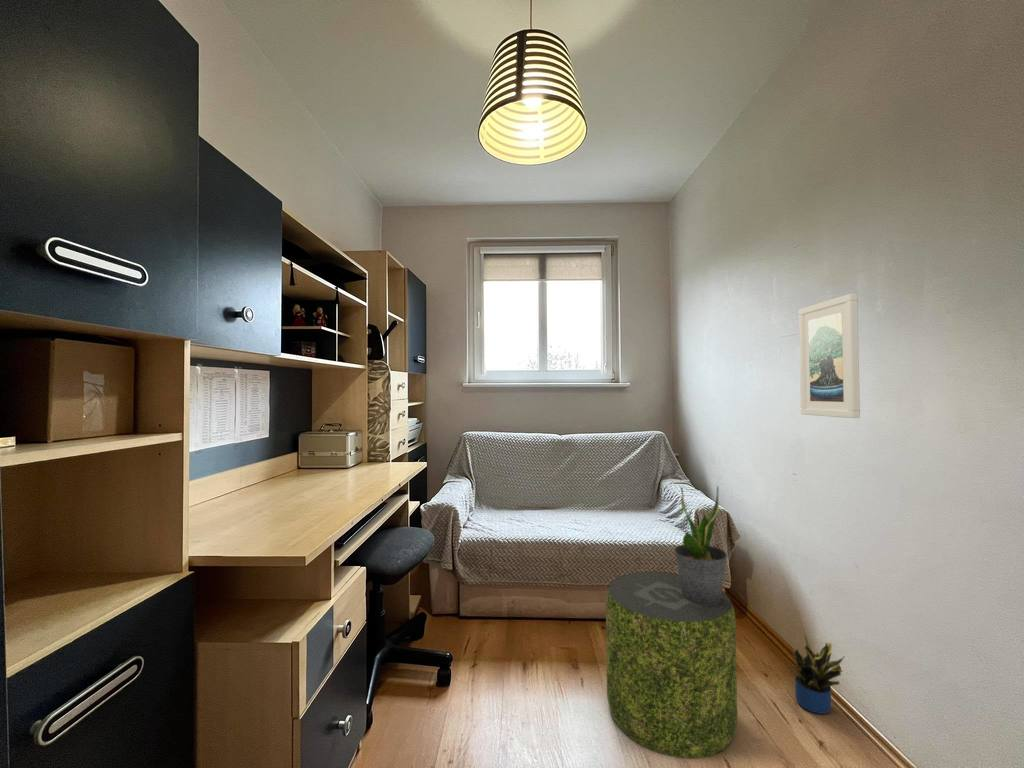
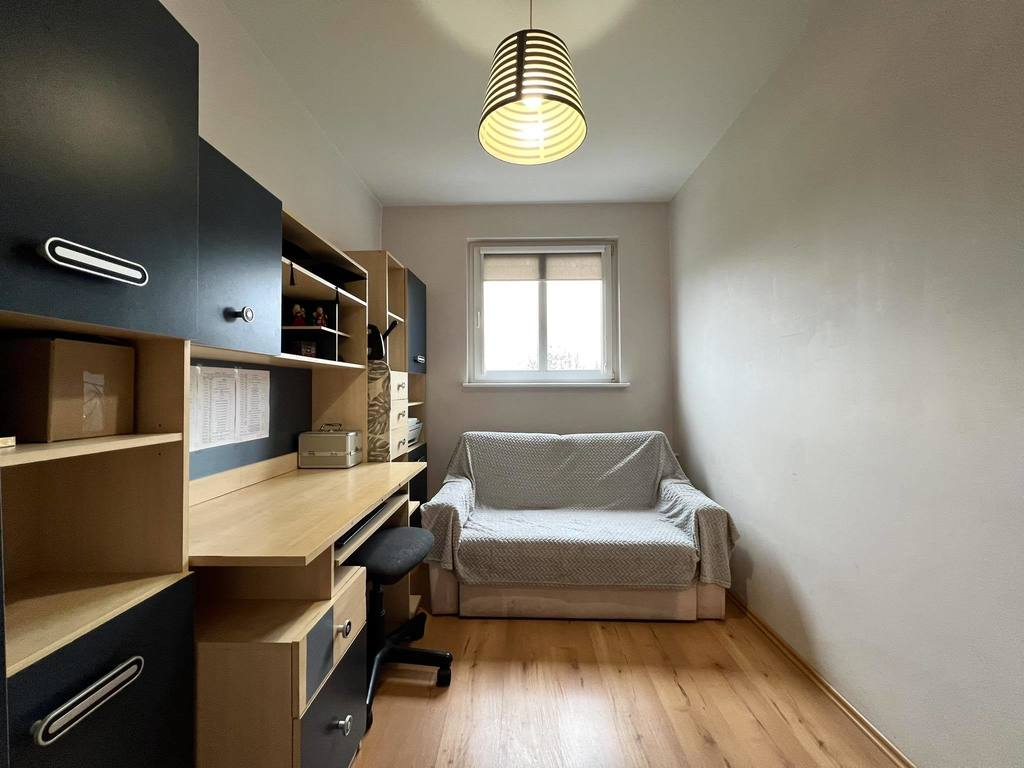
- pouf [605,571,738,760]
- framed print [798,293,861,419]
- potted plant [789,632,846,715]
- potted plant [673,485,729,605]
